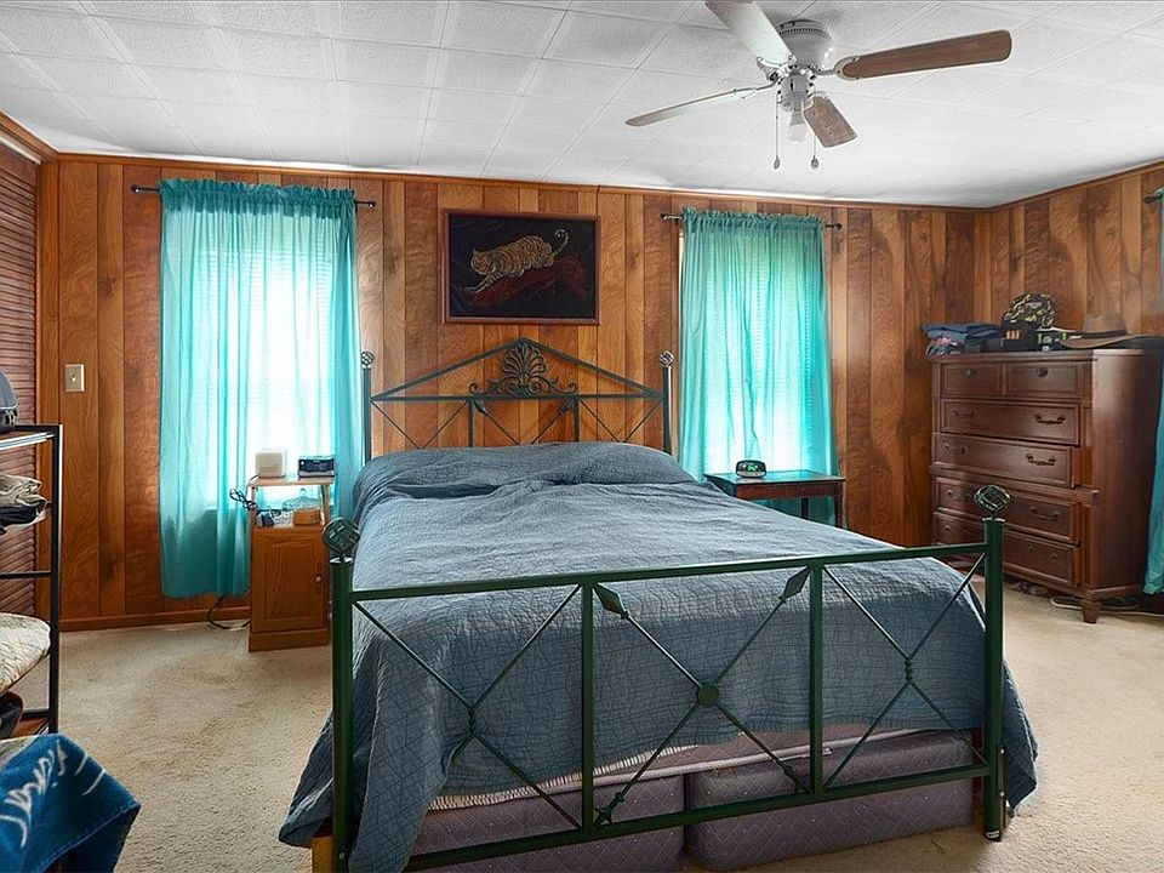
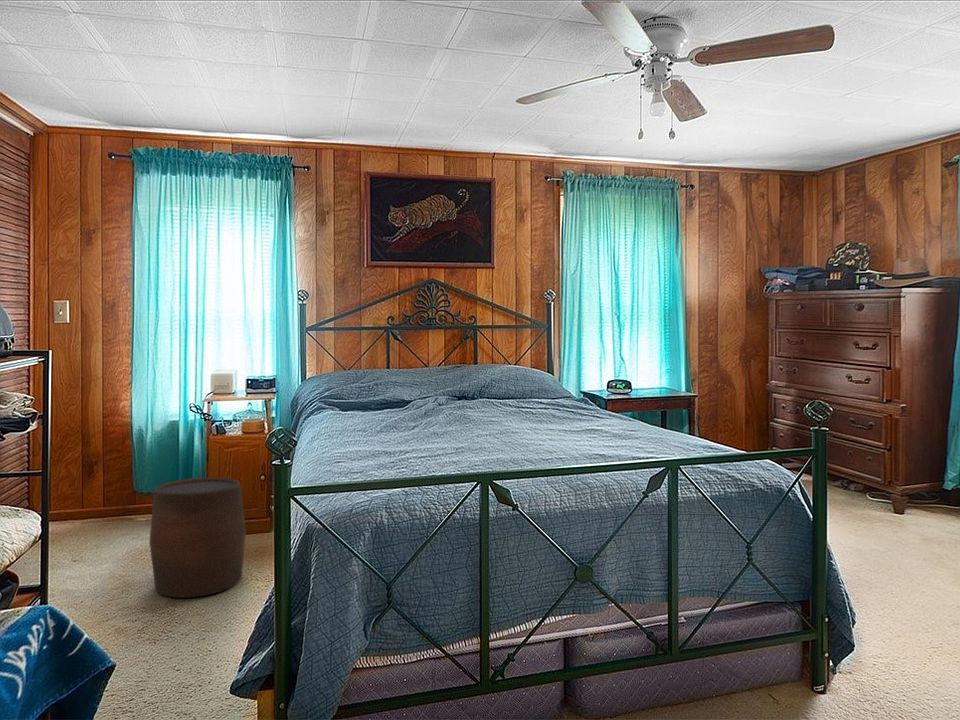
+ stool [148,476,247,599]
